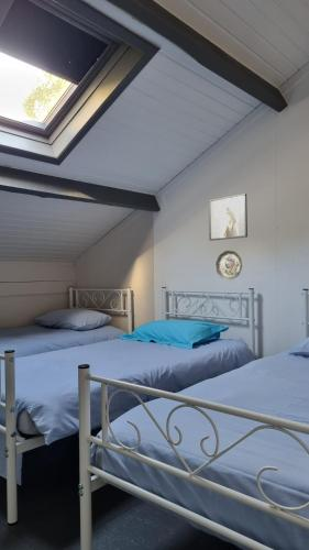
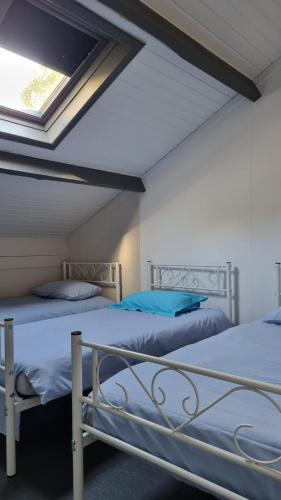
- decorative plate [214,250,243,282]
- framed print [208,193,249,242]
